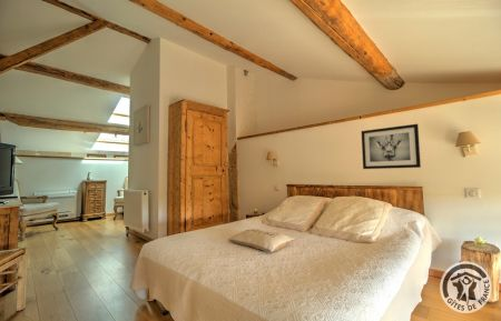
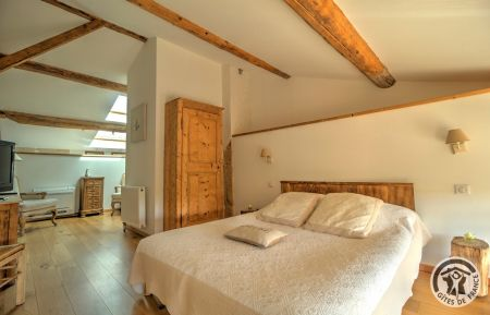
- wall art [361,123,422,170]
